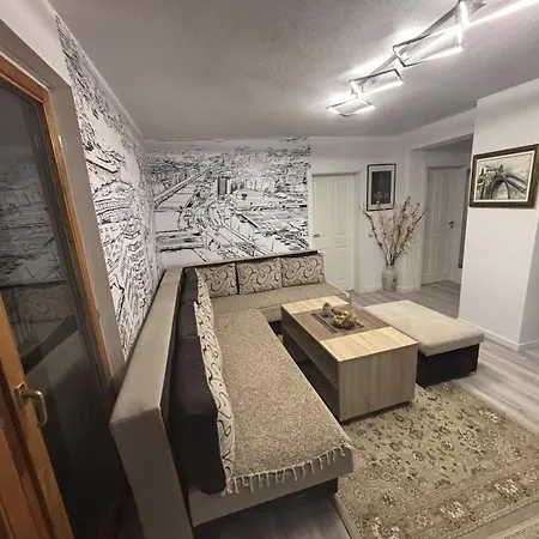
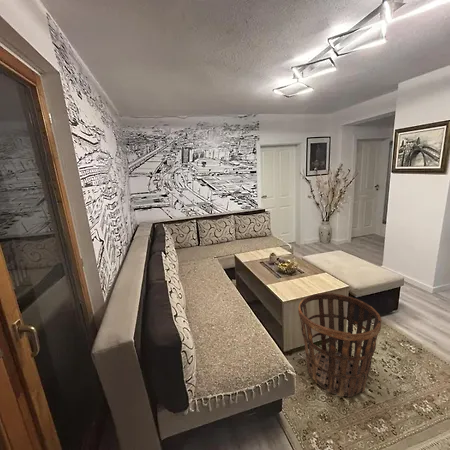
+ basket [297,292,382,398]
